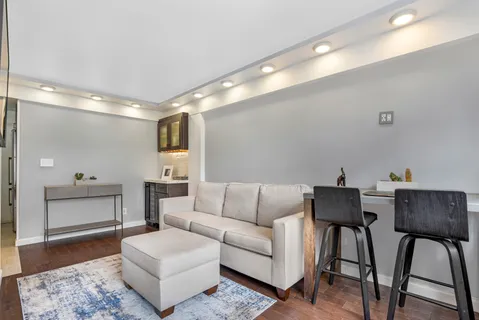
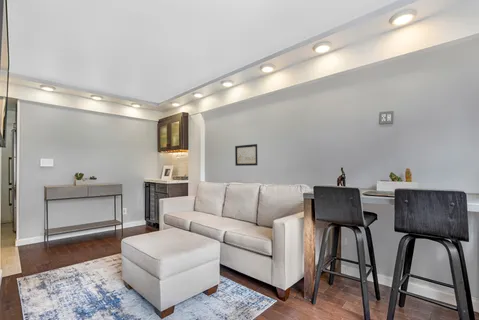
+ wall art [234,143,259,167]
